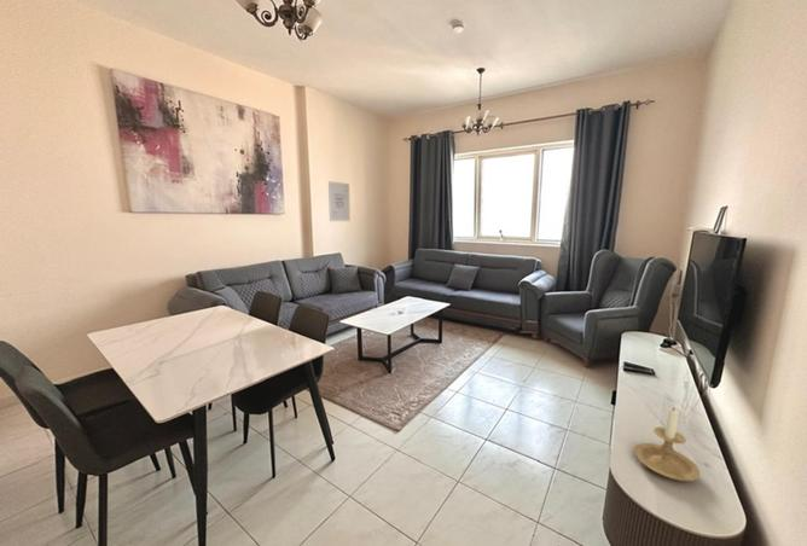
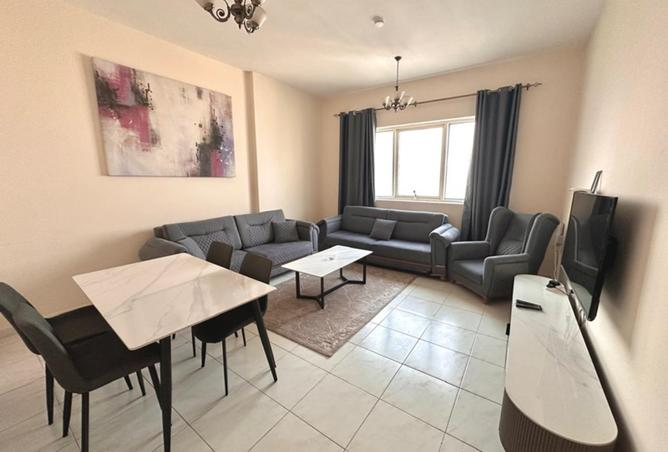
- candle holder [633,407,702,482]
- wall art [327,180,352,222]
